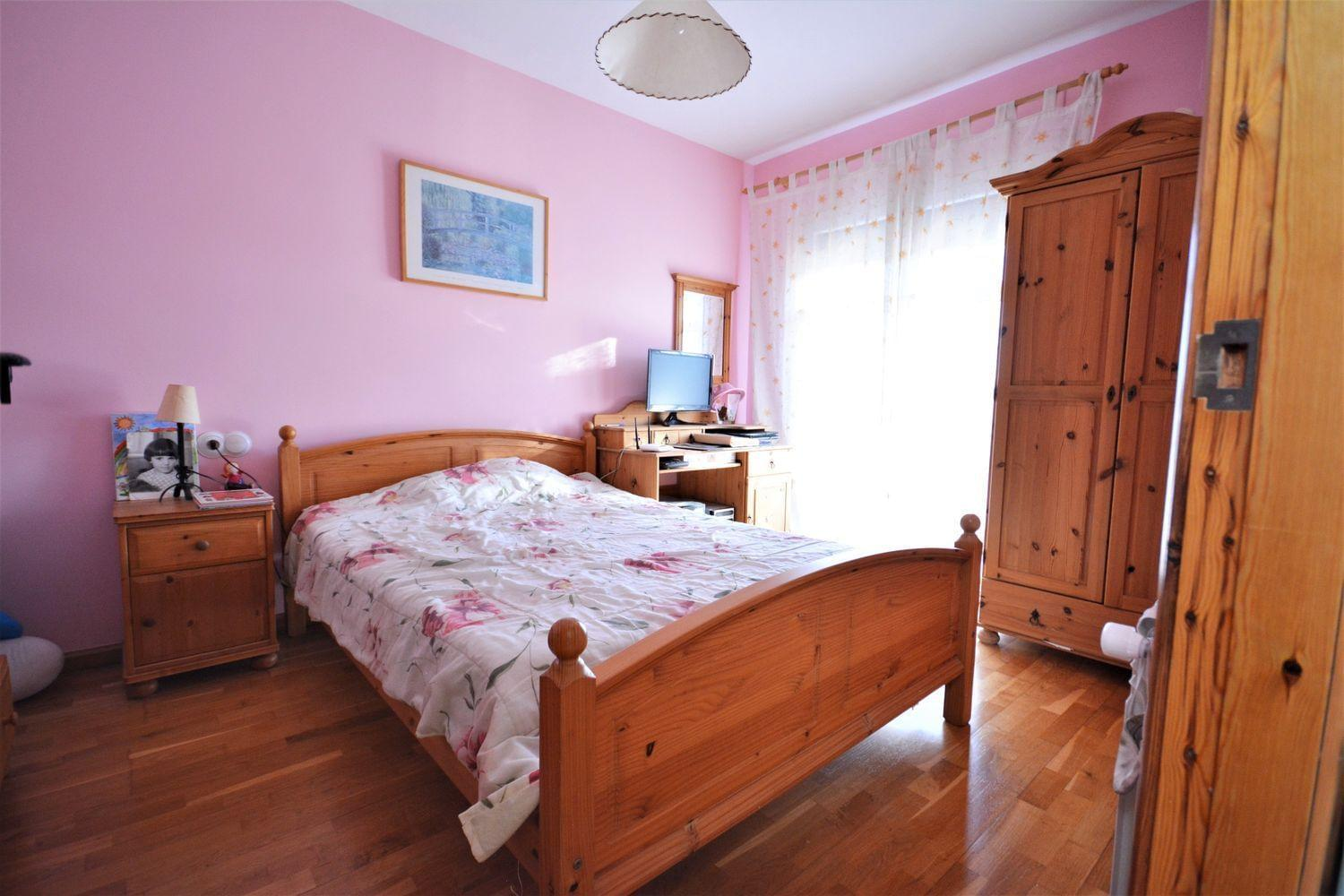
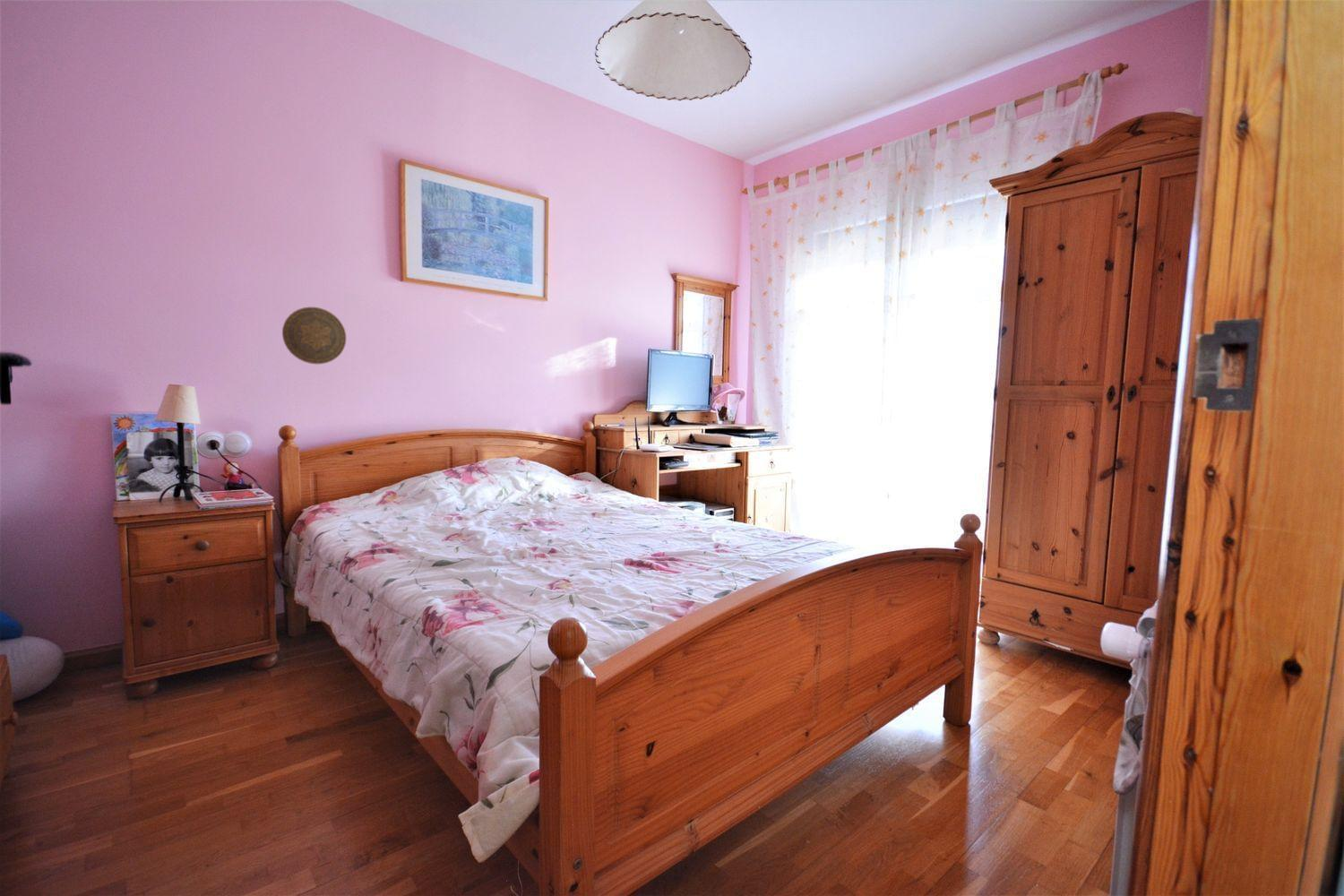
+ decorative plate [281,306,347,365]
